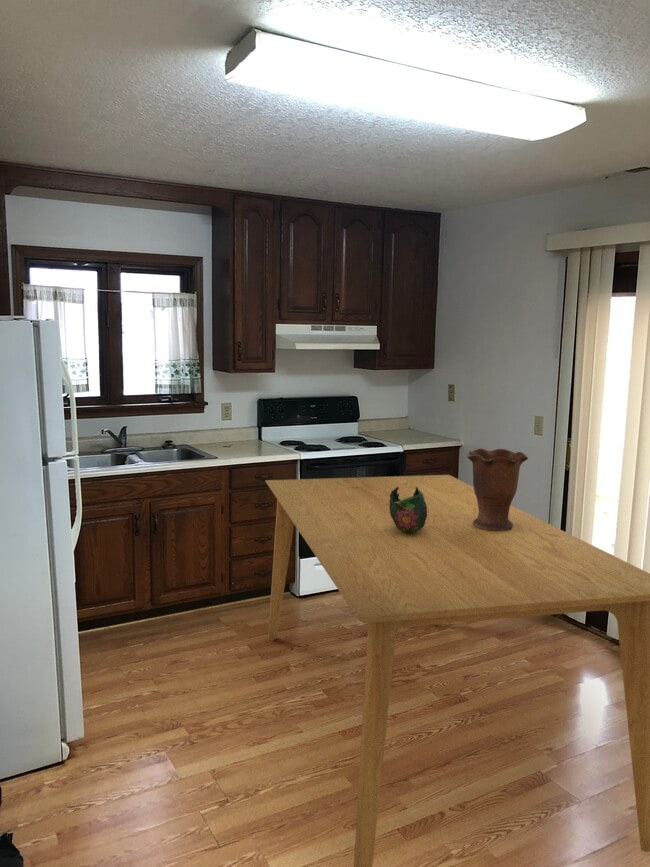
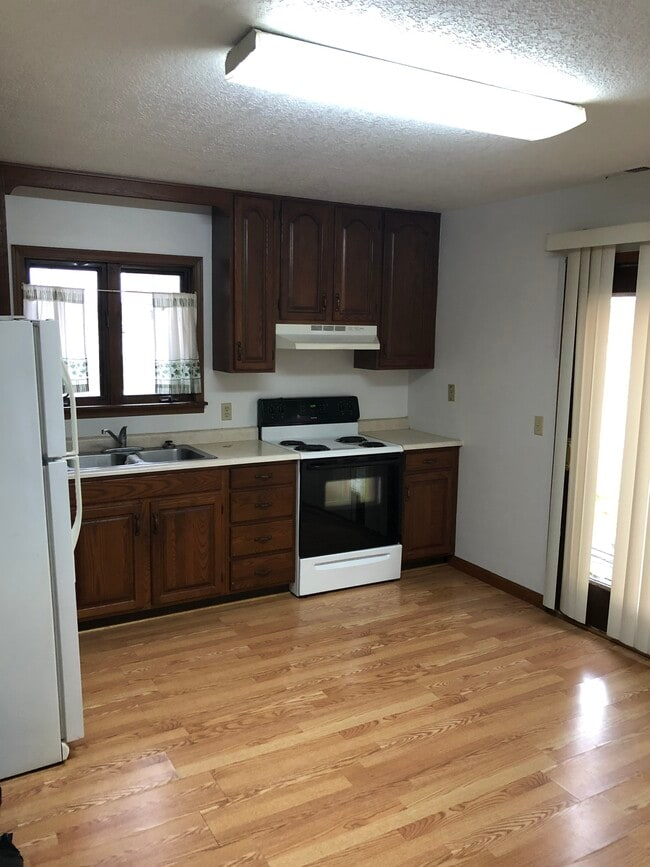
- vase [466,448,529,531]
- dining table [264,474,650,867]
- decorative bowl [389,487,427,533]
